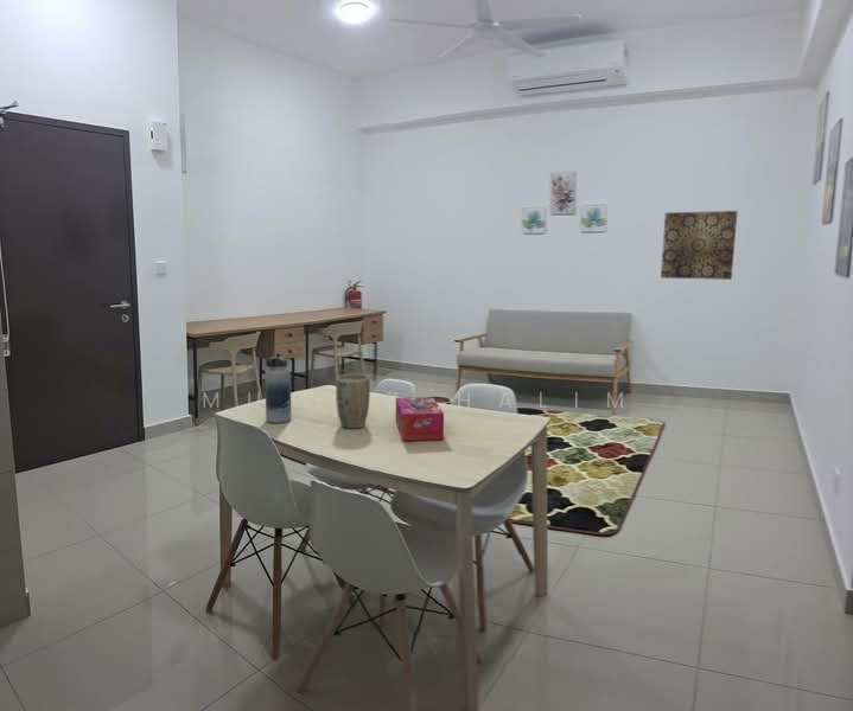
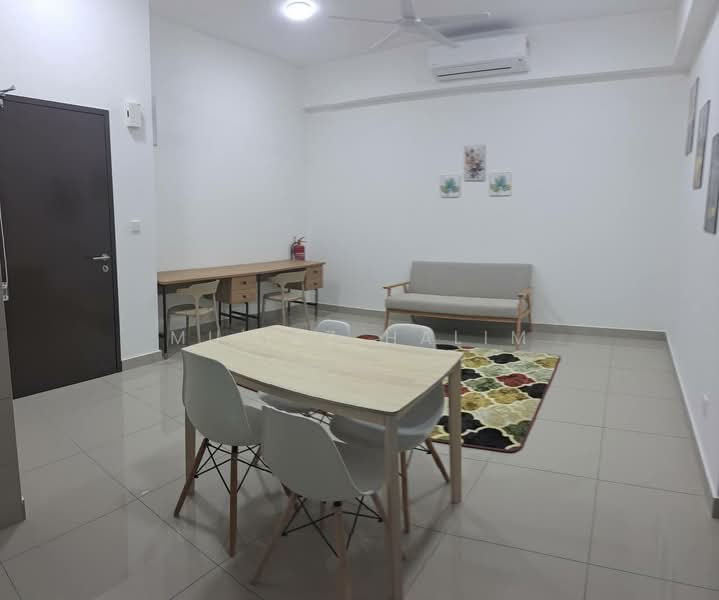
- plant pot [335,373,371,429]
- water bottle [263,352,292,424]
- tissue box [395,396,445,442]
- wall art [660,210,739,281]
